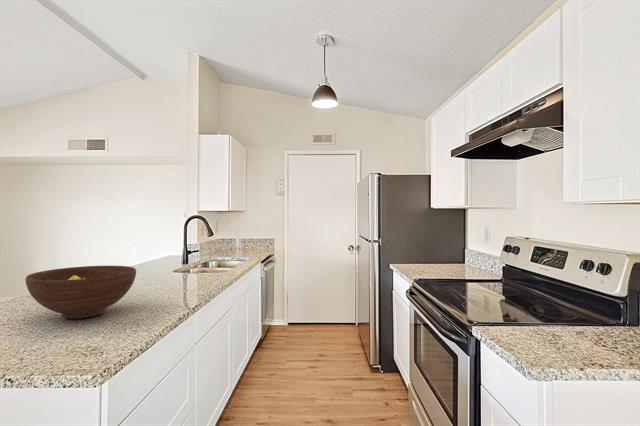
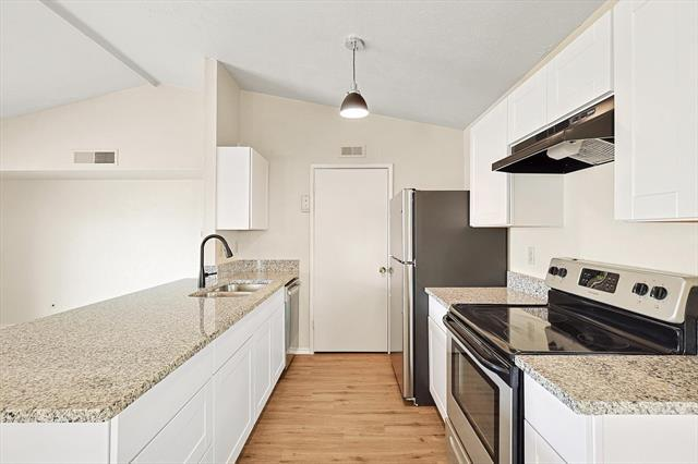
- fruit bowl [24,265,137,320]
